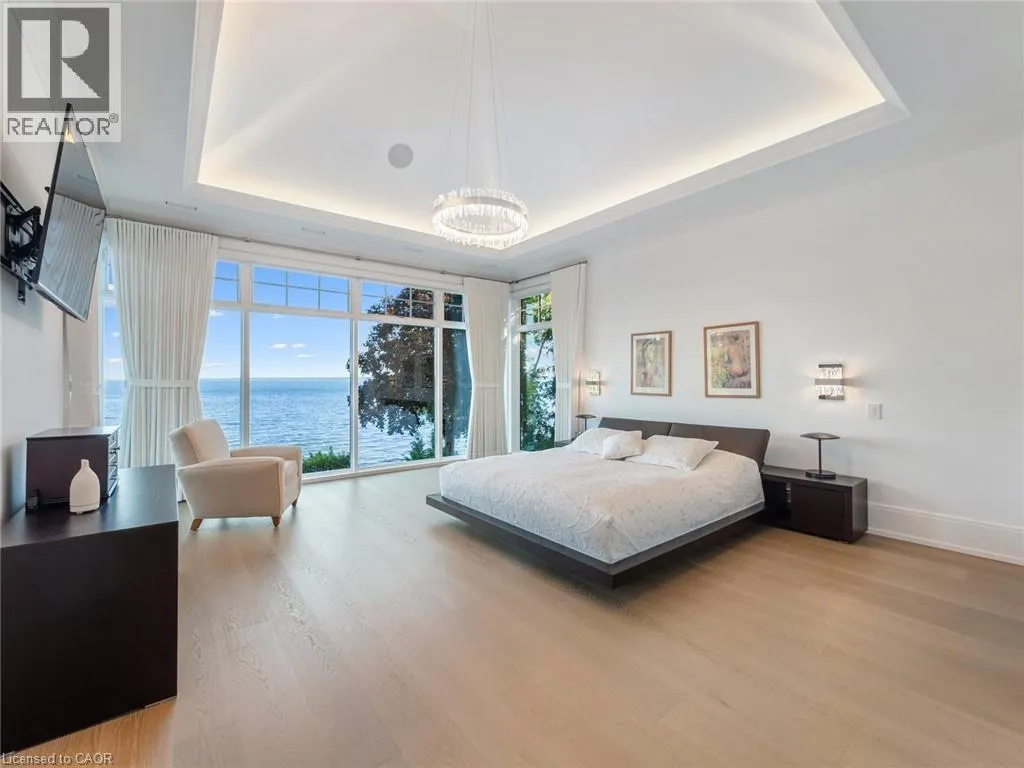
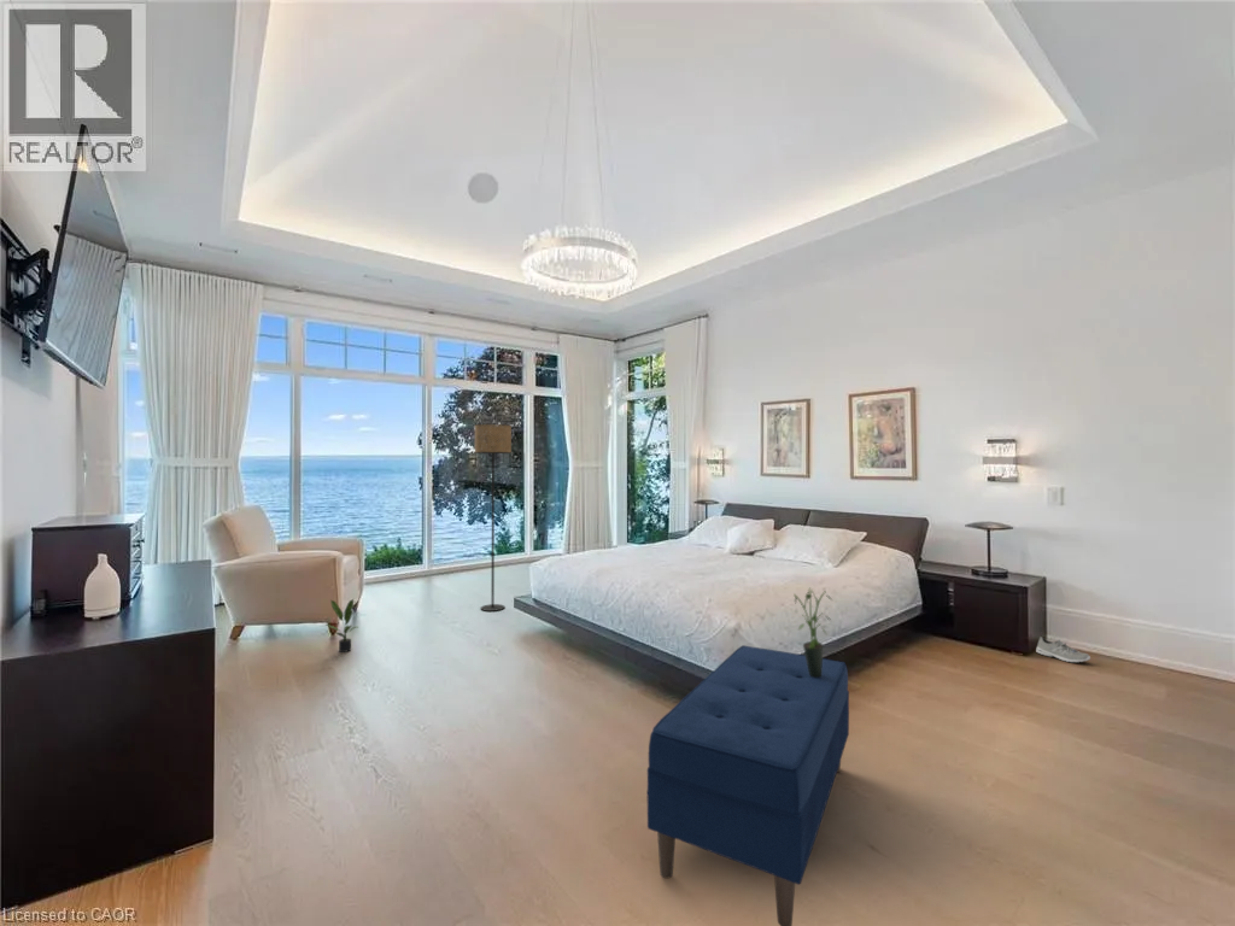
+ potted plant [322,598,358,654]
+ floor lamp [474,422,513,613]
+ sneaker [1035,635,1091,663]
+ potted plant [792,587,833,676]
+ bench [646,644,850,926]
